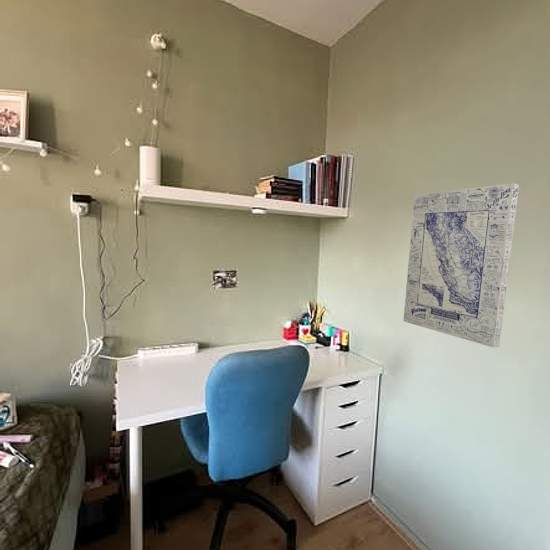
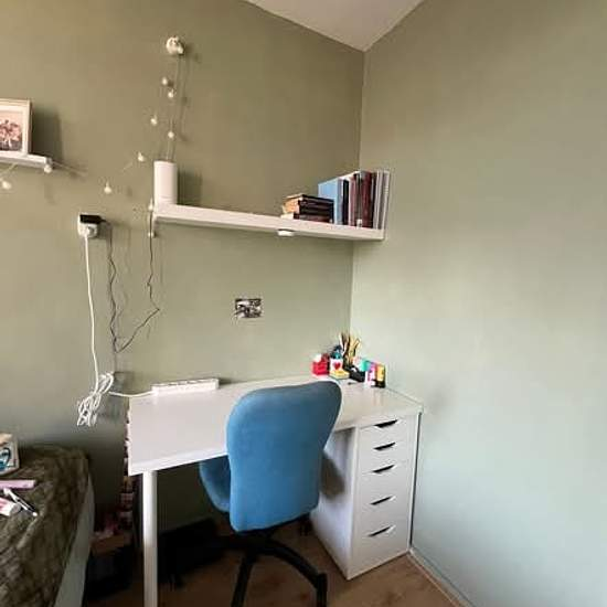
- wall art [402,182,520,349]
